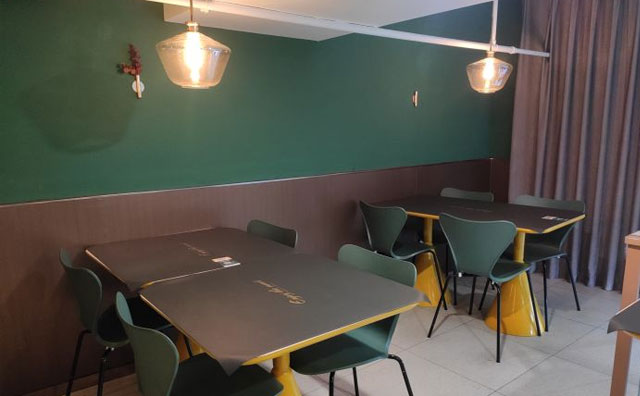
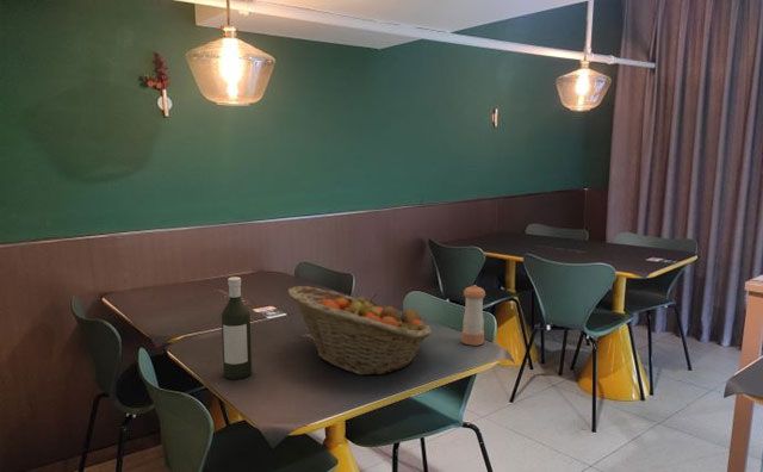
+ pepper shaker [460,284,486,347]
+ bottle [221,275,253,380]
+ fruit basket [287,285,433,377]
